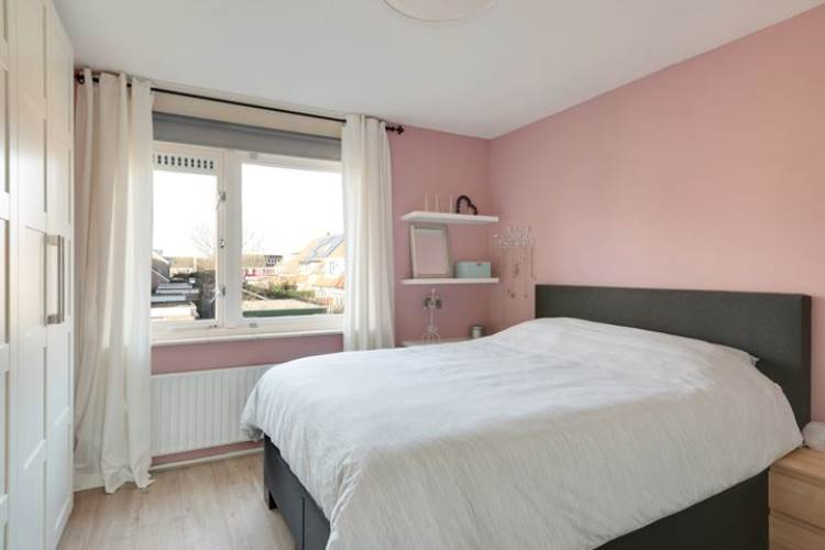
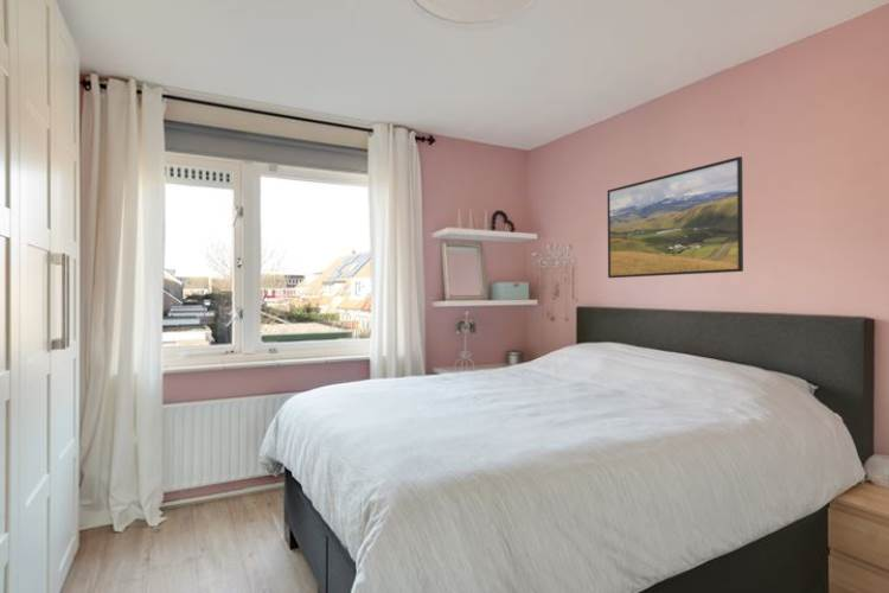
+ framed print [607,155,744,279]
